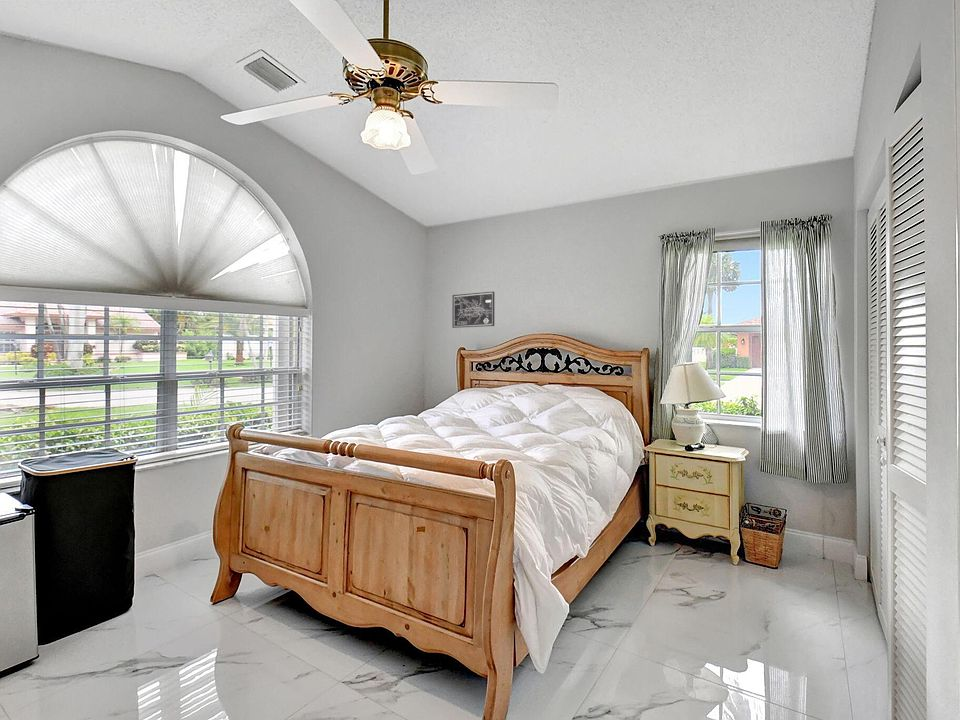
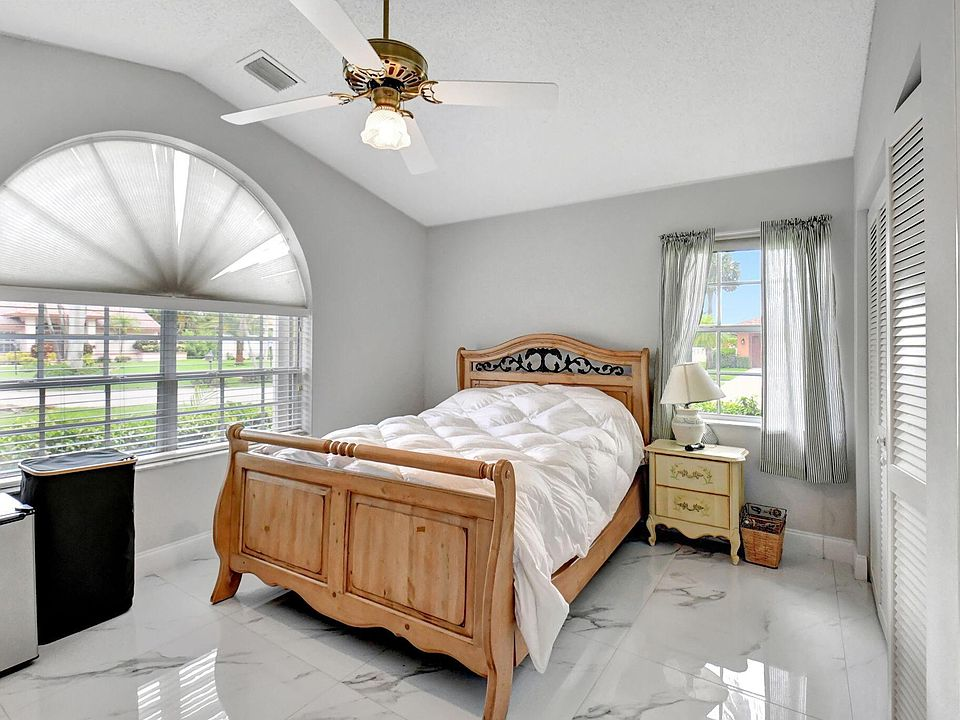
- wall art [451,291,495,329]
